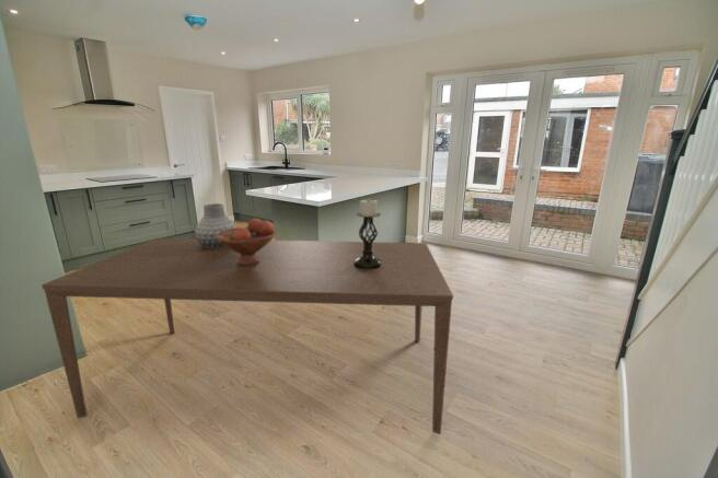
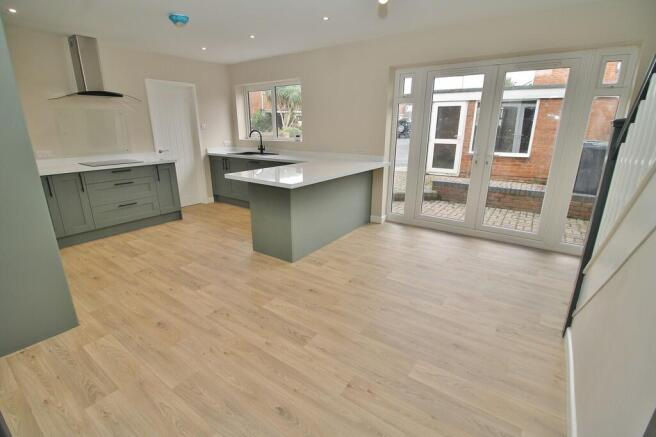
- fruit bowl [216,218,277,265]
- vase [194,202,238,248]
- dining table [40,237,454,435]
- candle holder [354,197,382,269]
